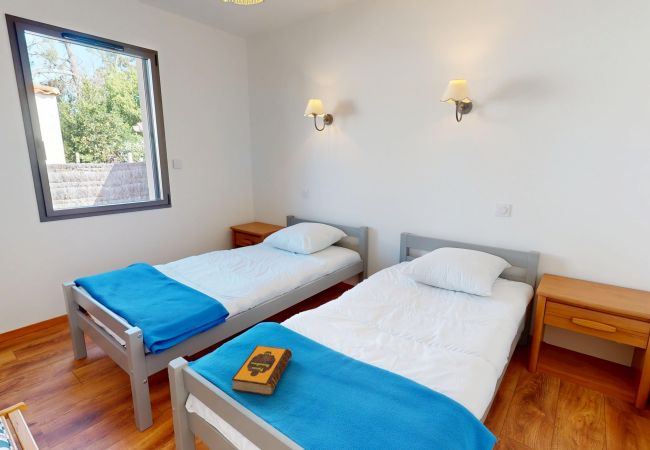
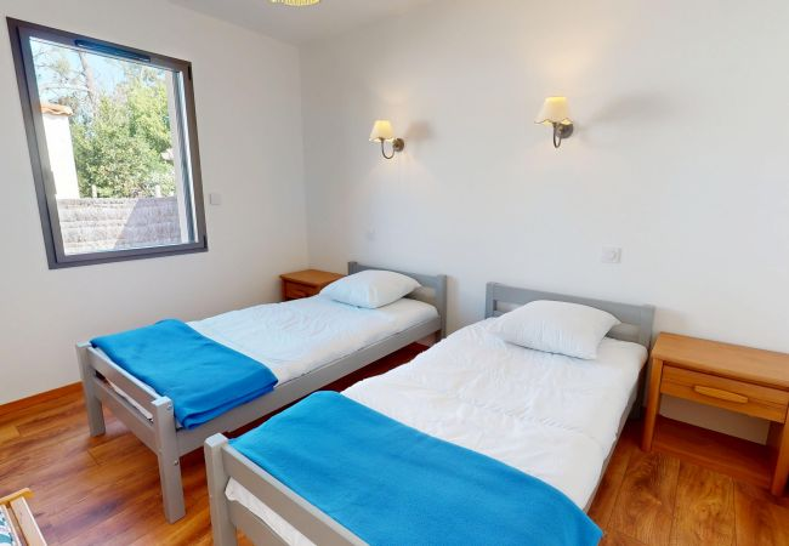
- hardback book [230,344,293,397]
